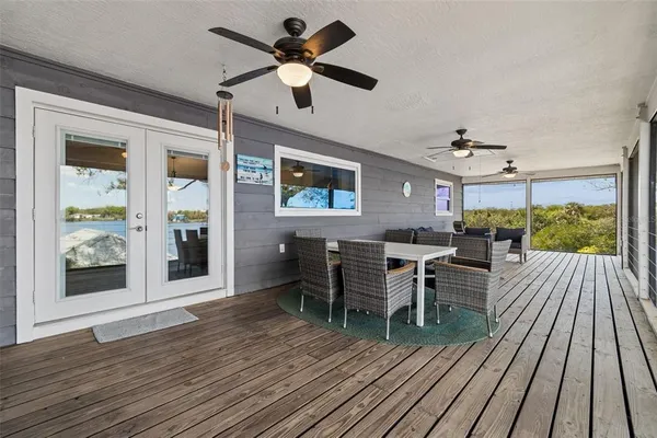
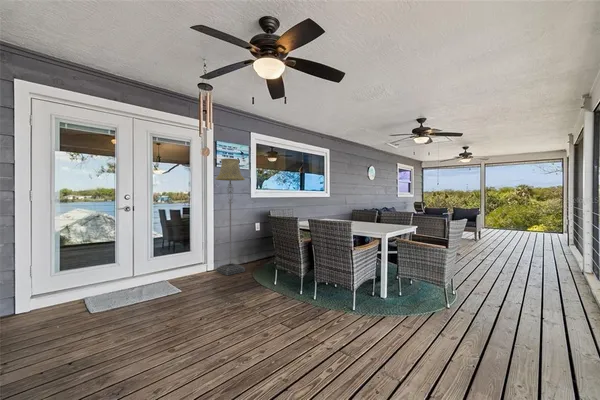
+ floor lamp [215,158,246,276]
